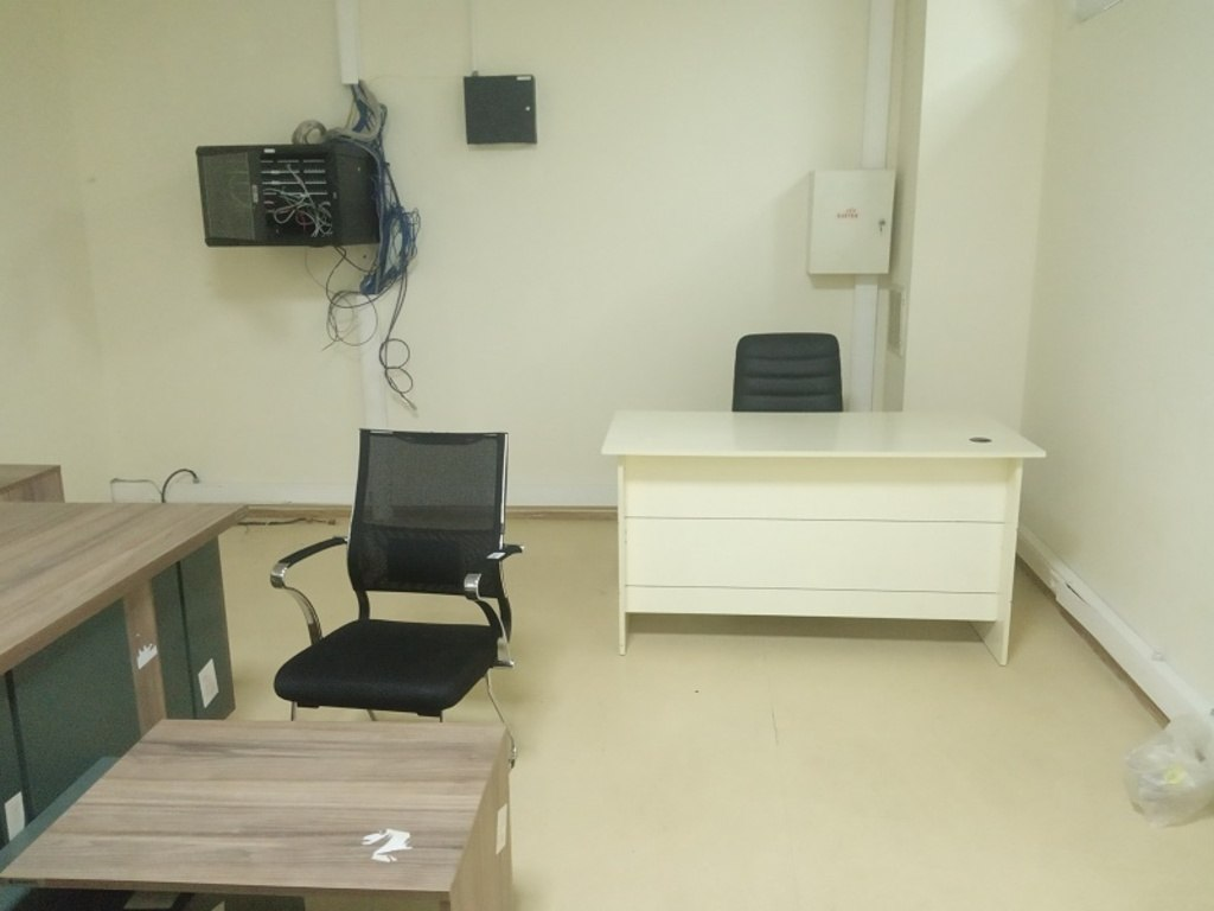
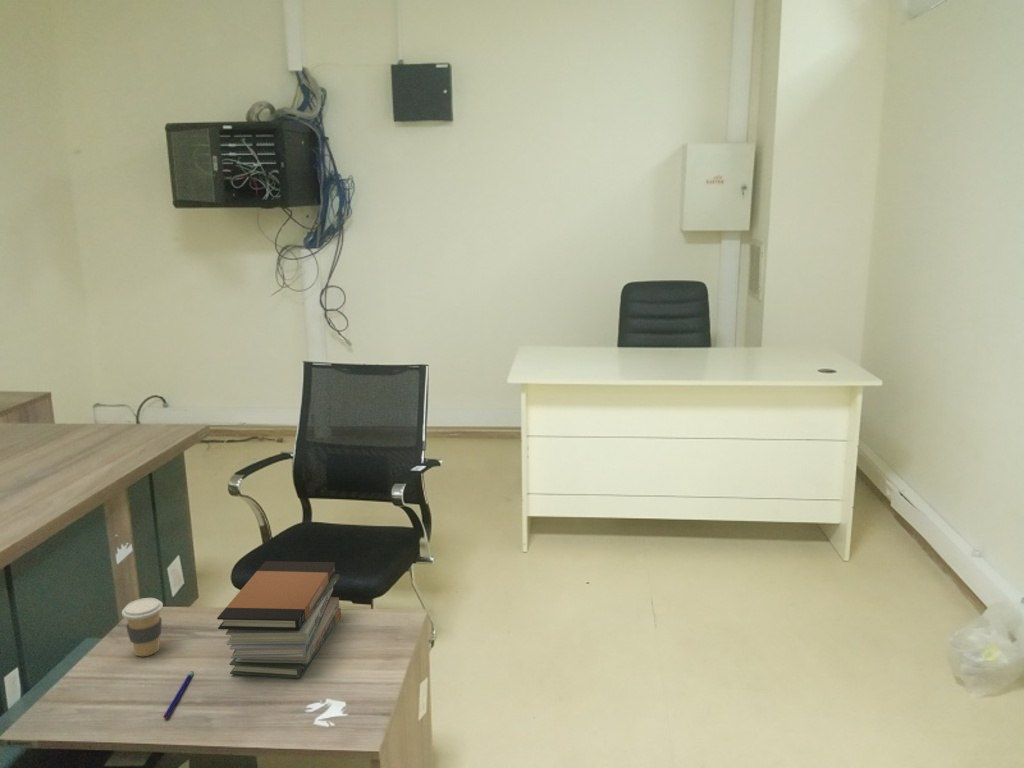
+ book stack [216,560,342,679]
+ pen [162,670,194,720]
+ coffee cup [121,597,164,657]
